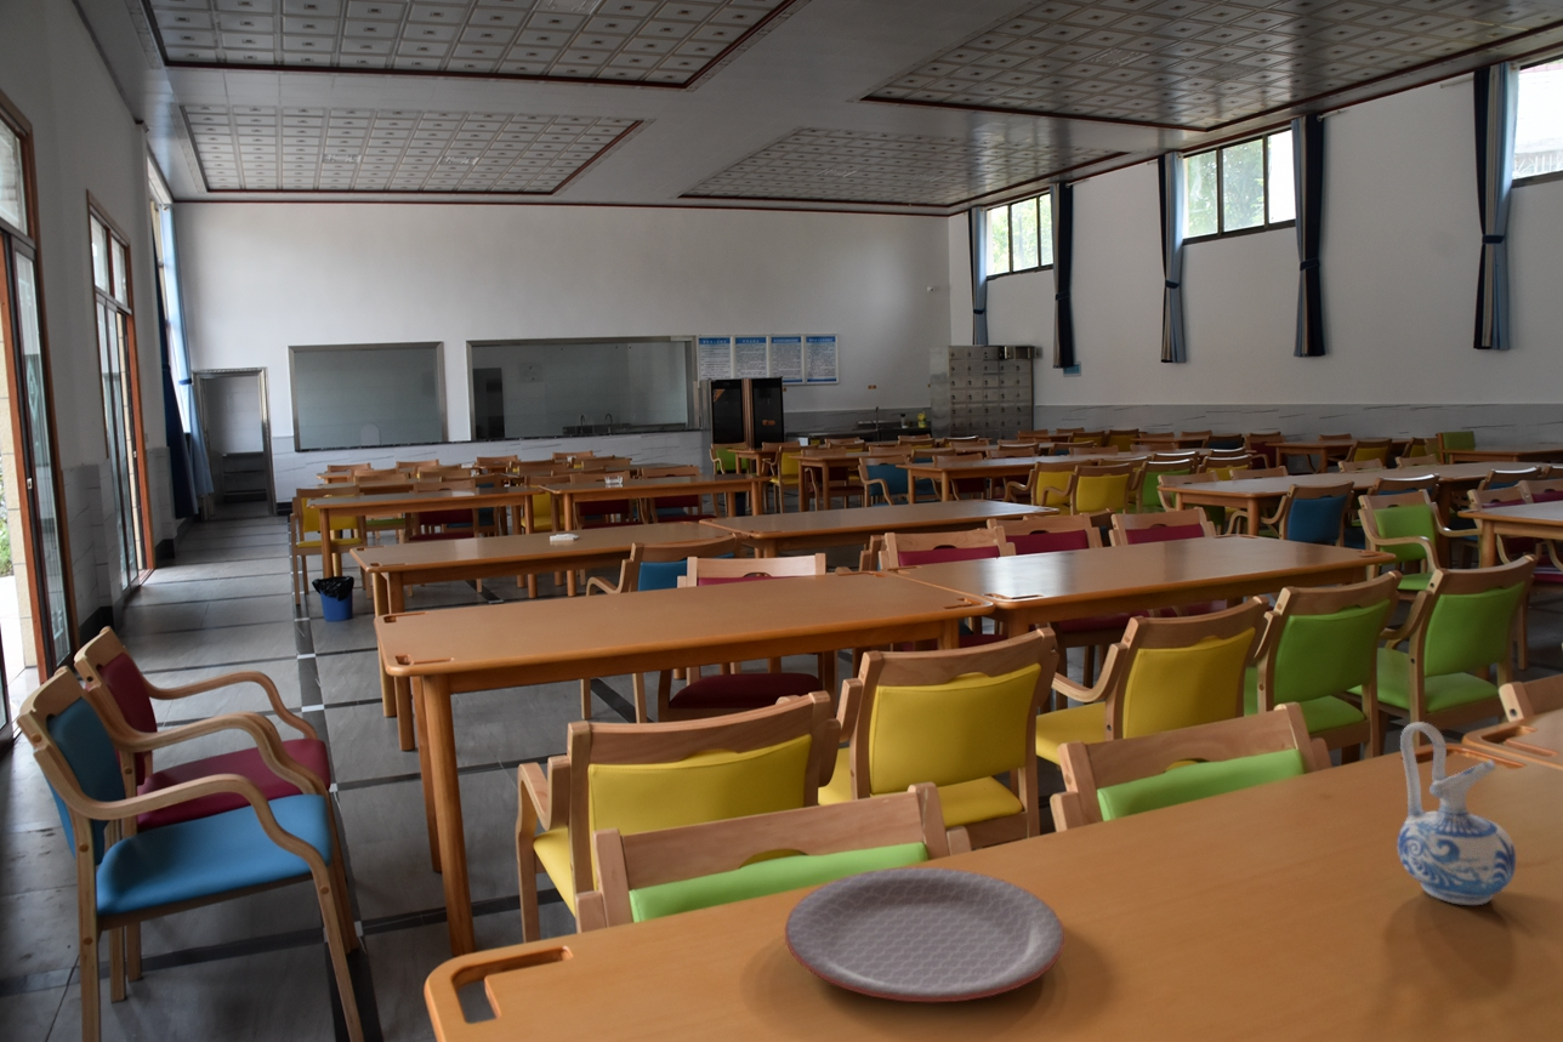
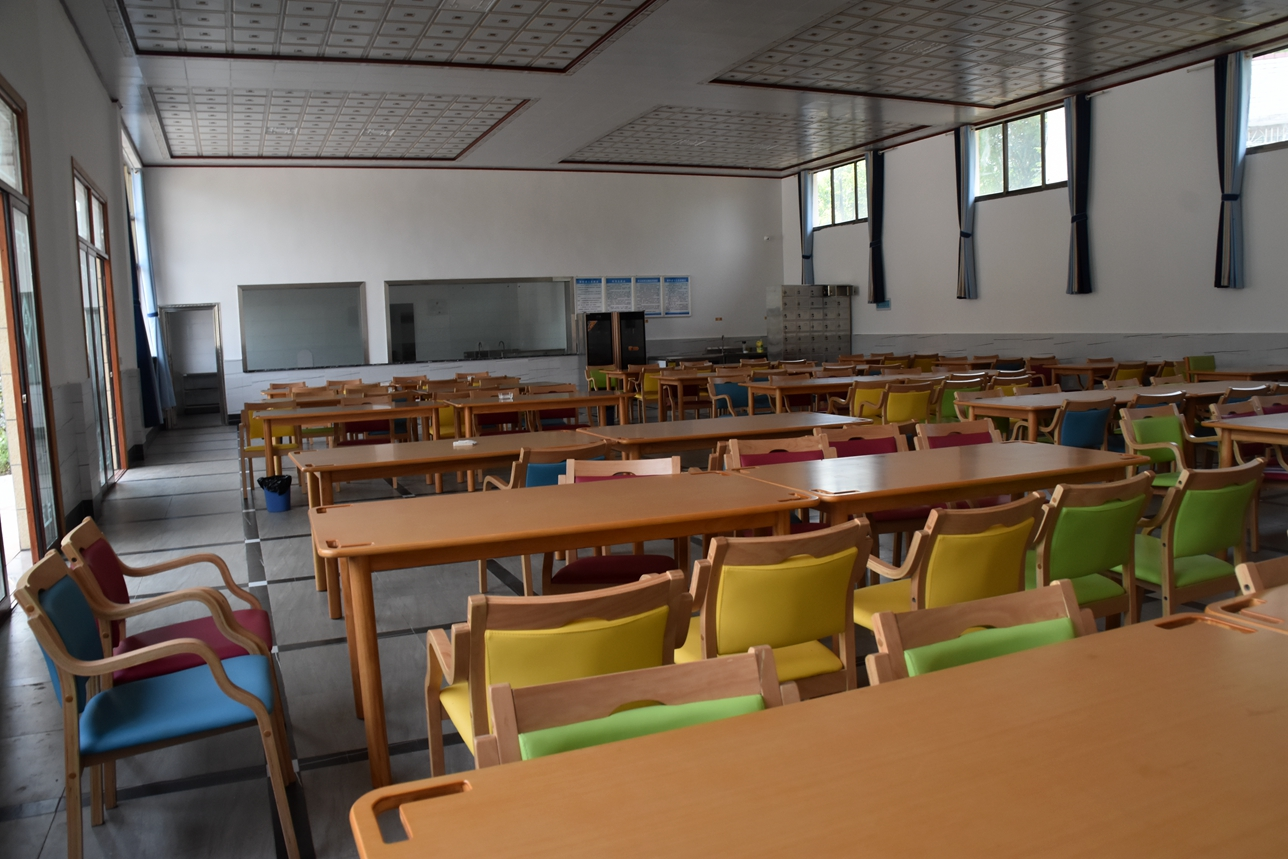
- ceramic pitcher [1397,721,1517,906]
- plate [784,866,1067,1003]
